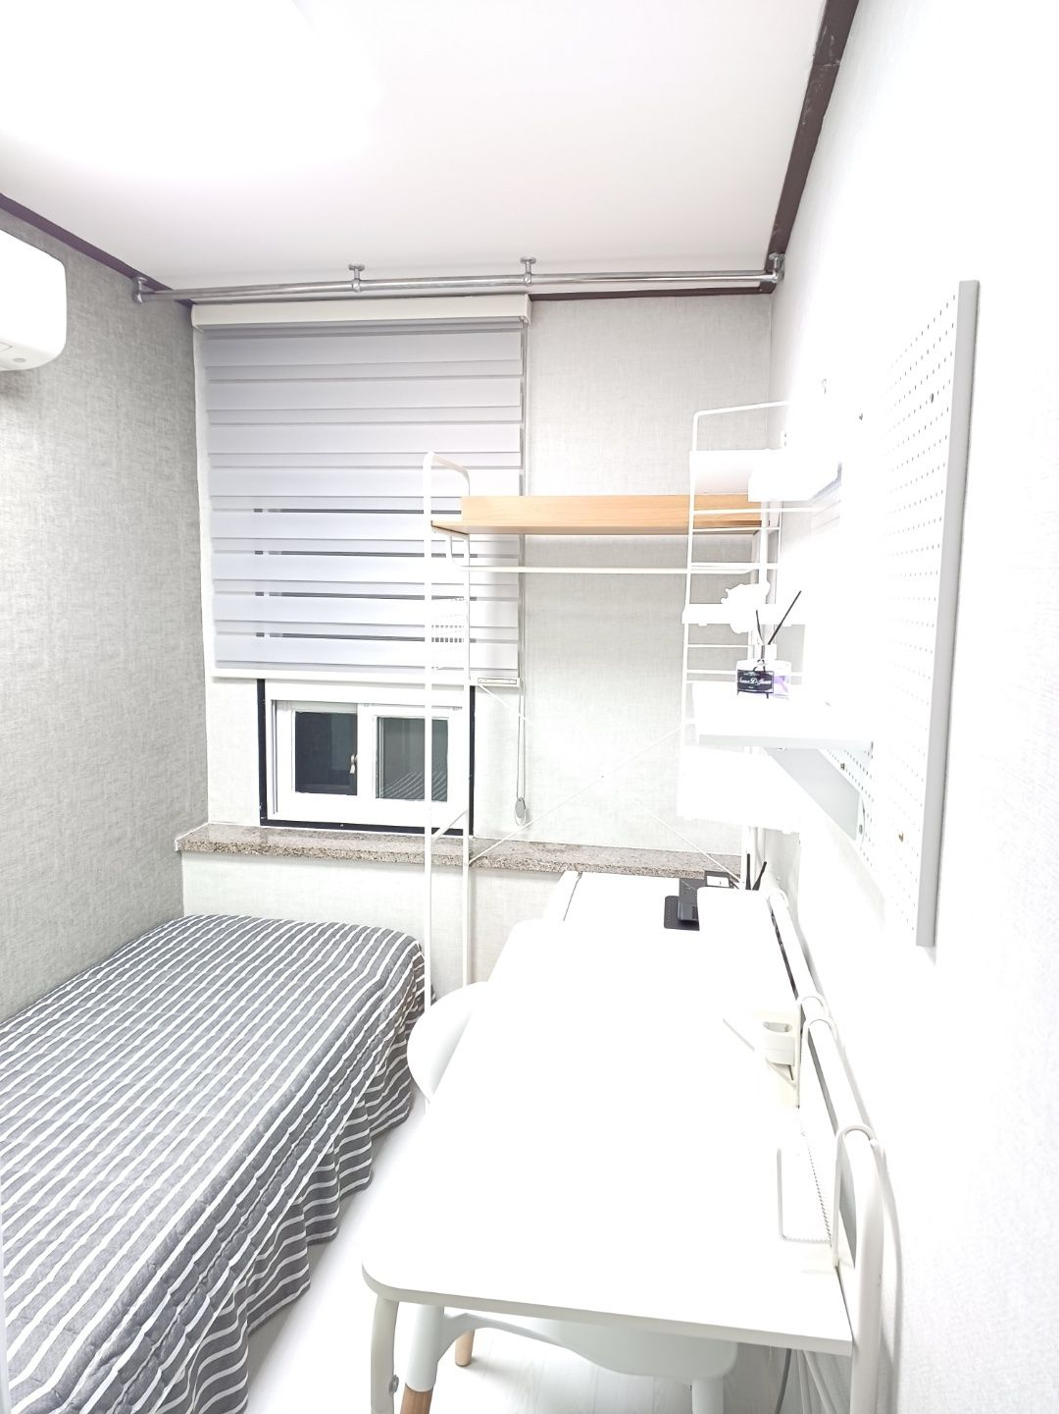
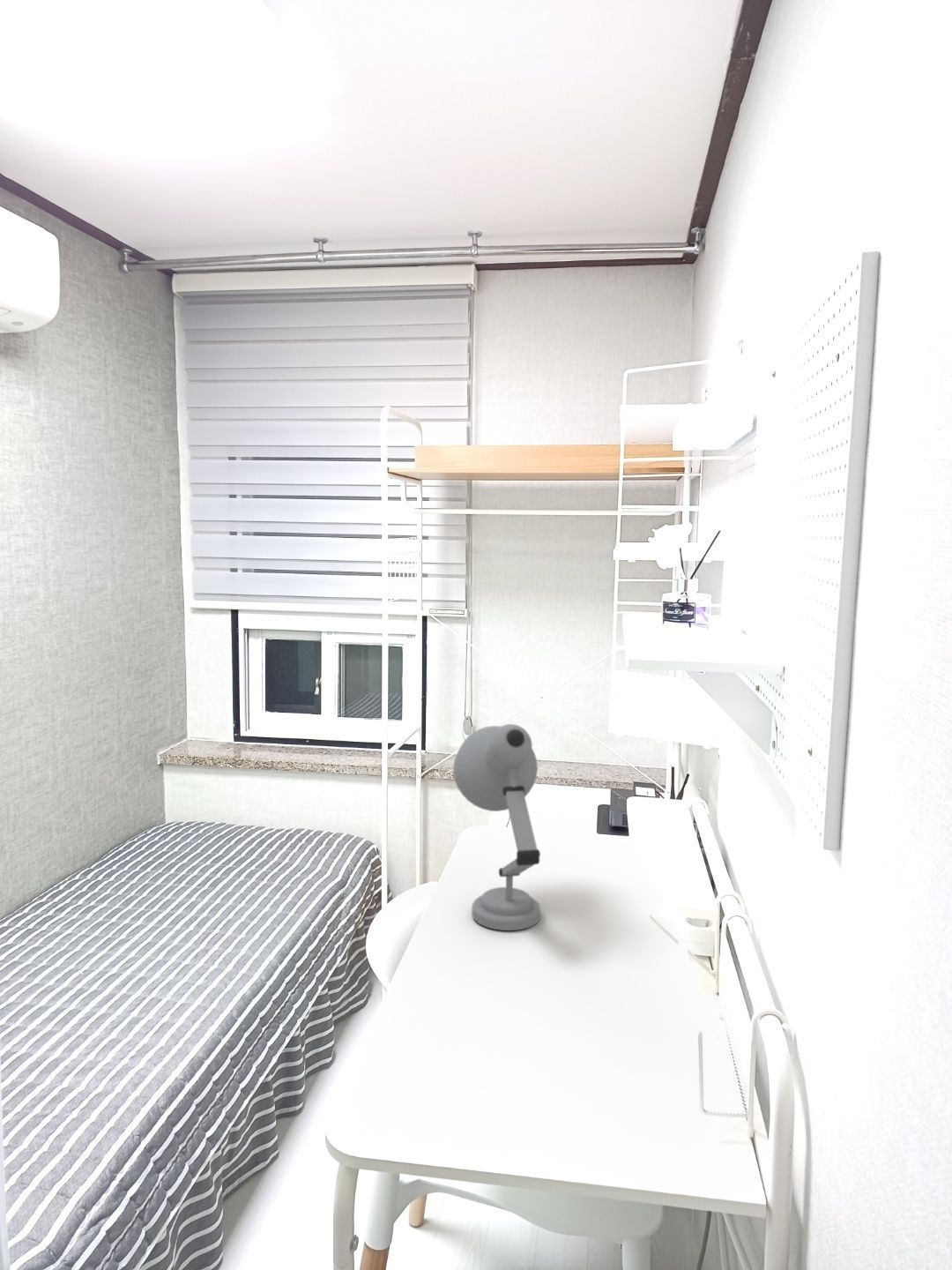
+ desk lamp [452,723,541,931]
